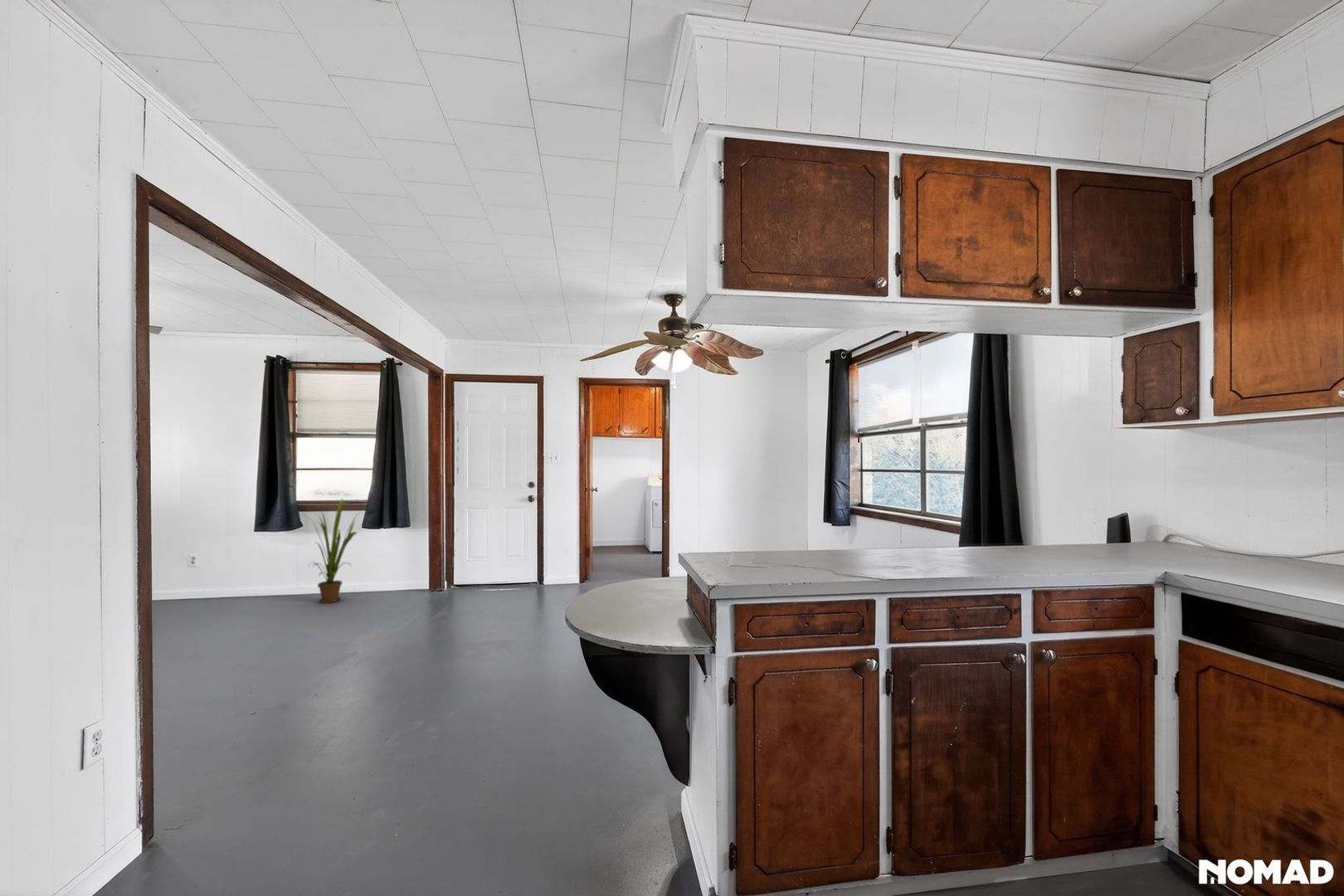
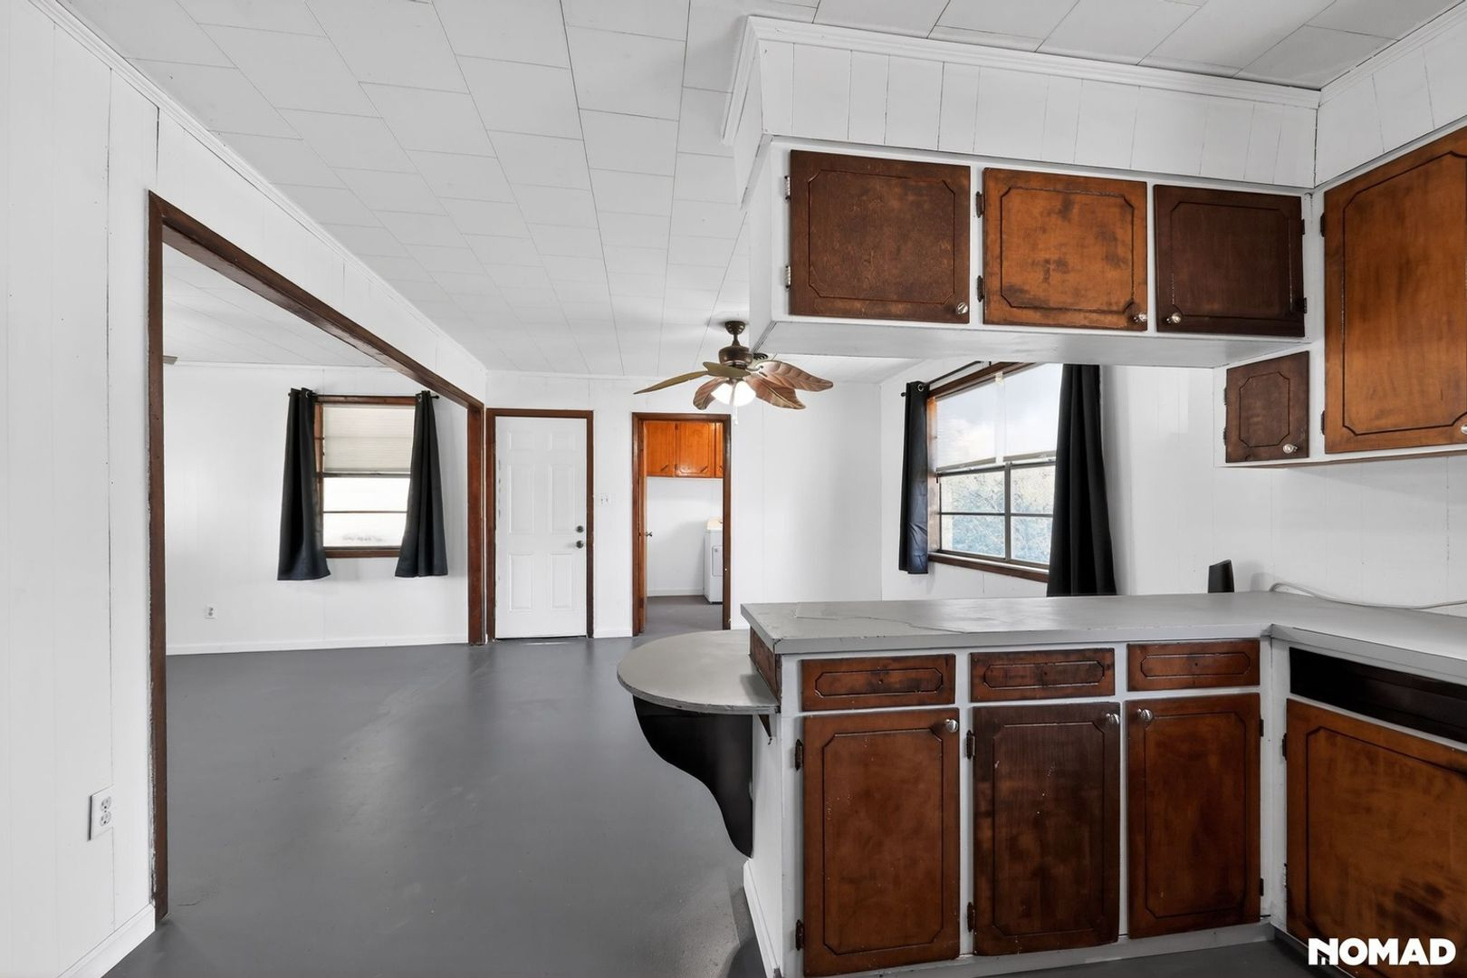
- house plant [301,498,361,604]
